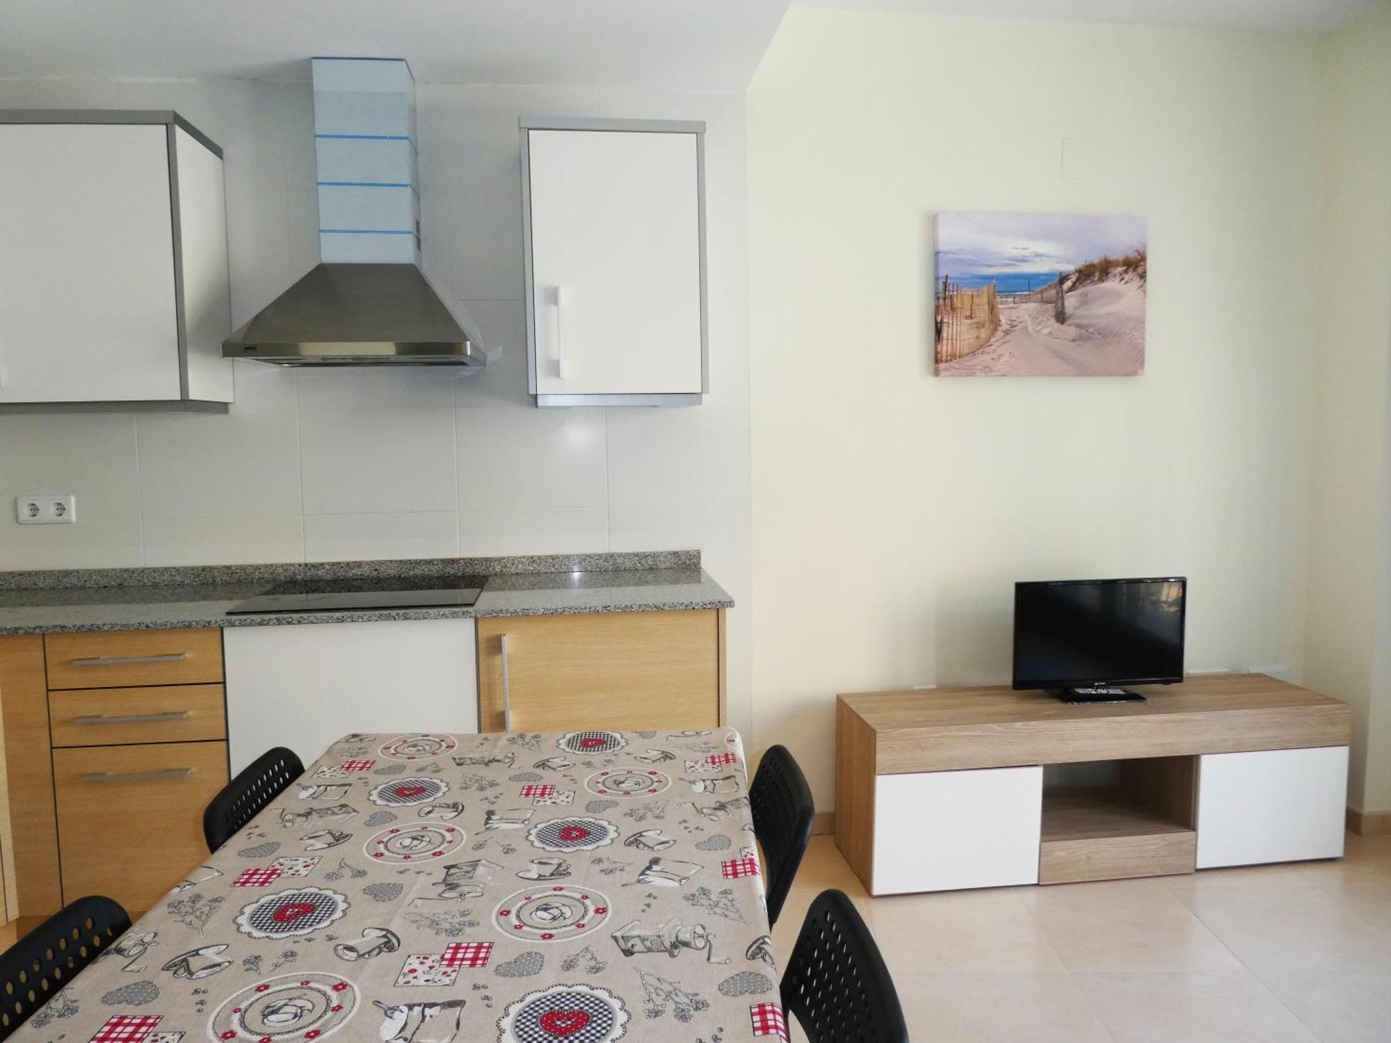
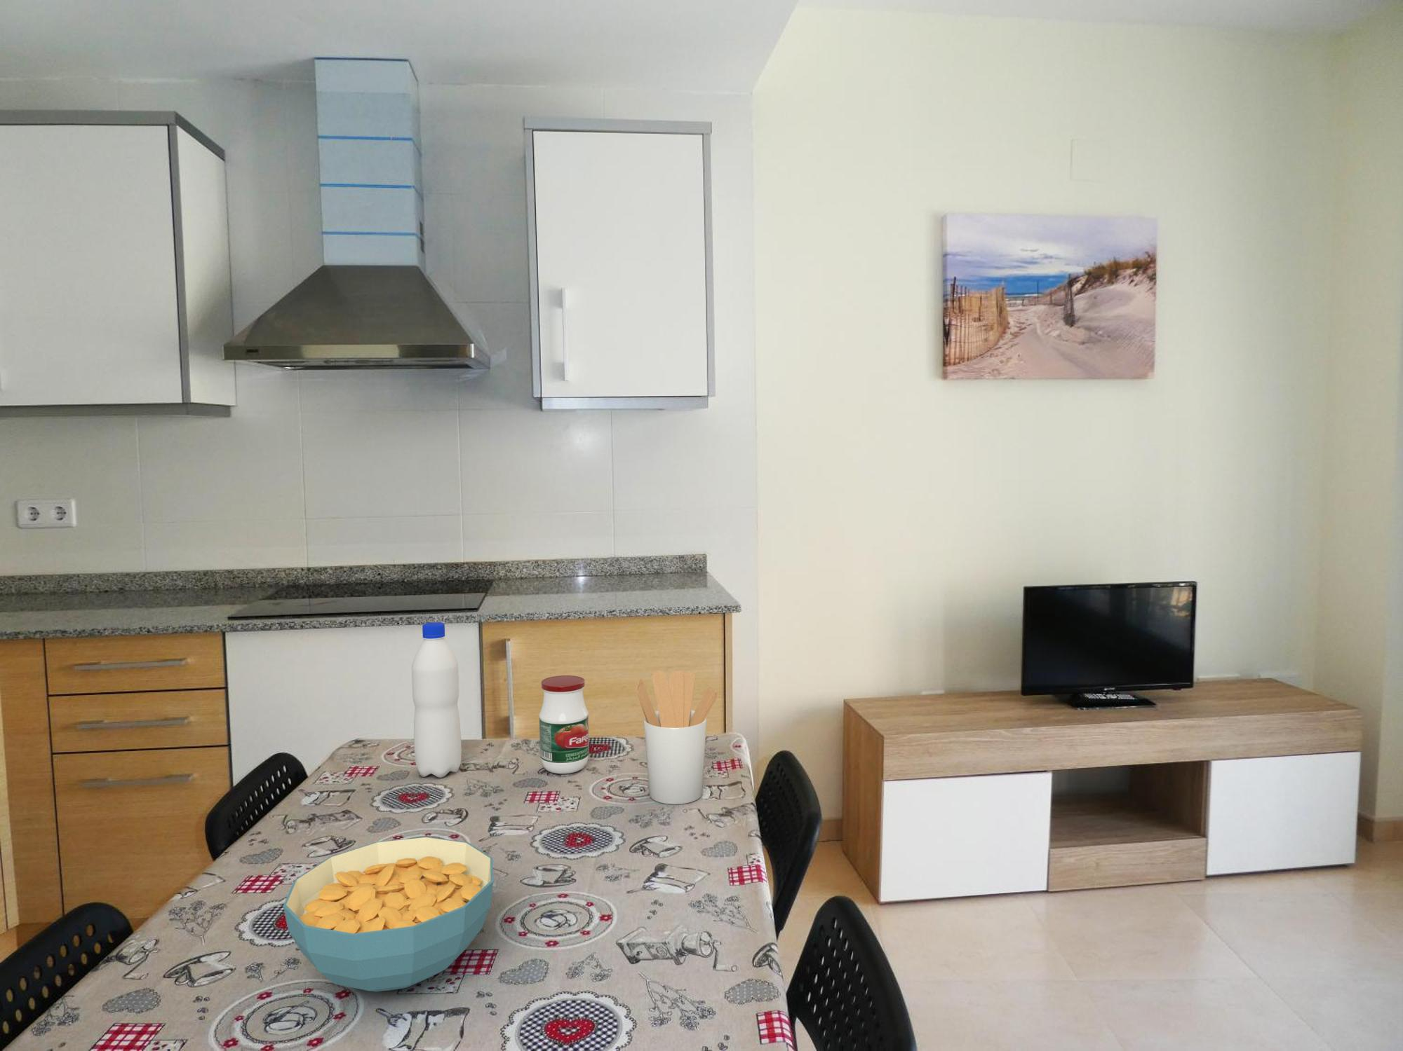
+ utensil holder [635,670,719,805]
+ jar [538,675,590,775]
+ water bottle [411,622,462,778]
+ cereal bowl [283,836,494,992]
